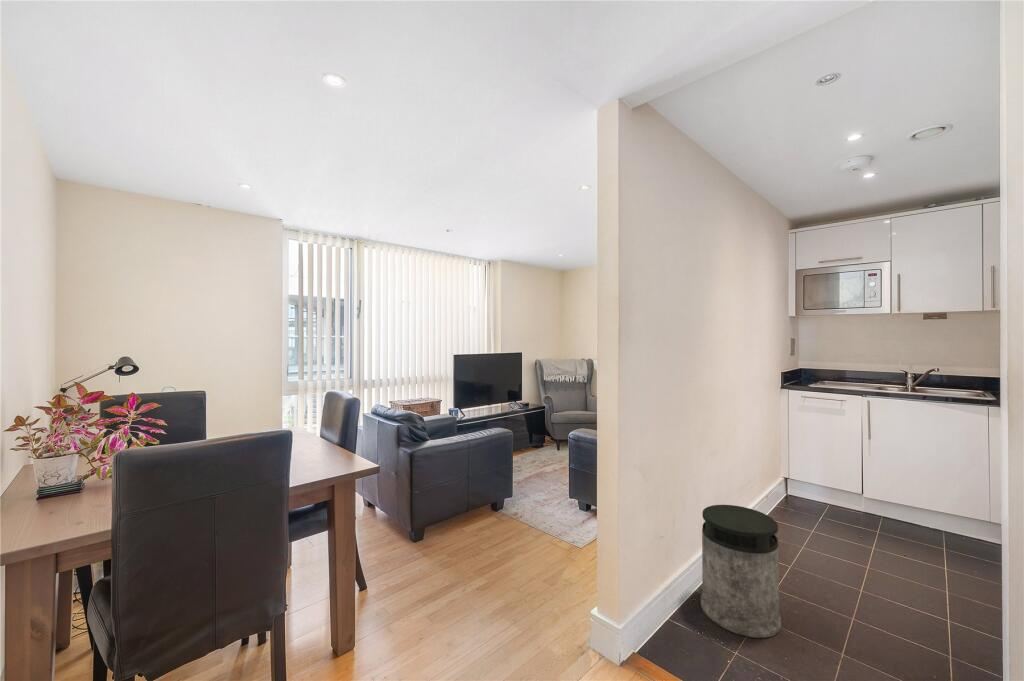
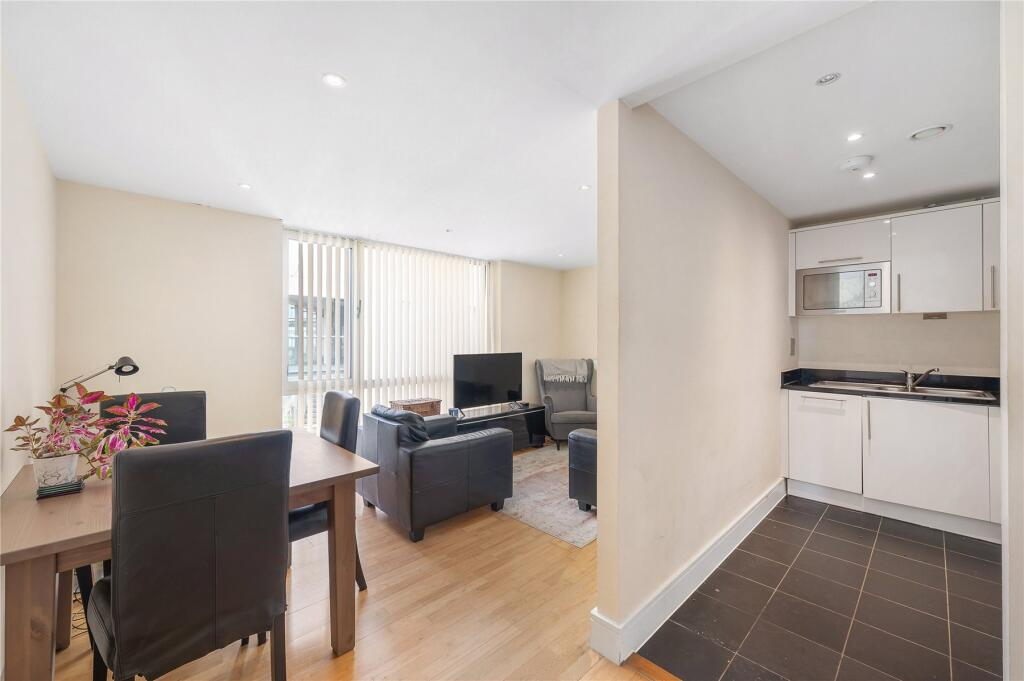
- trash bin [700,504,782,639]
